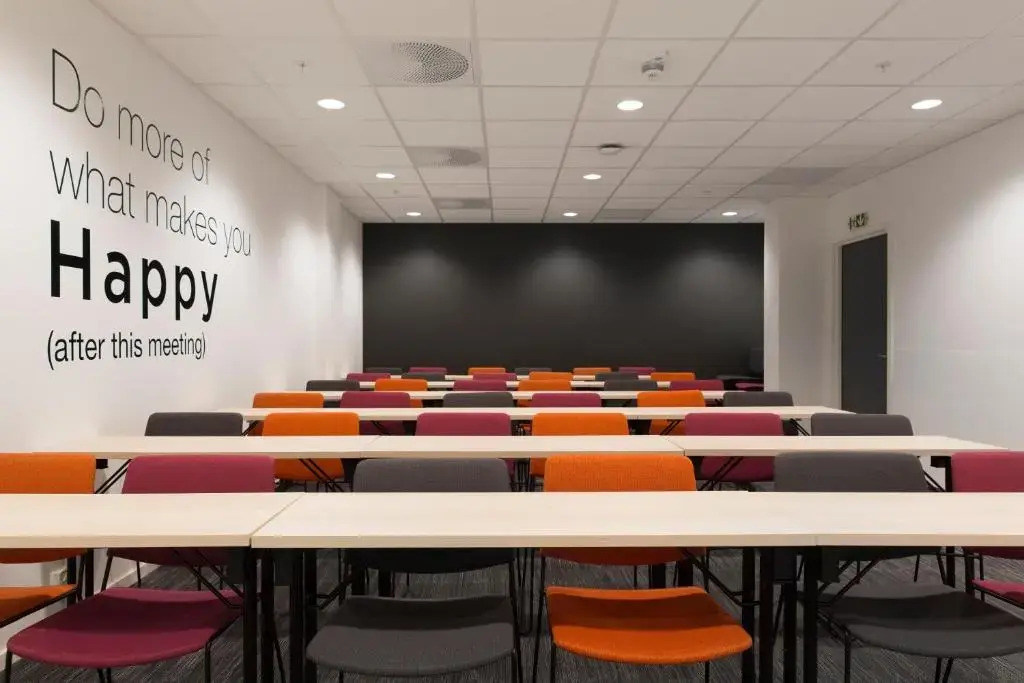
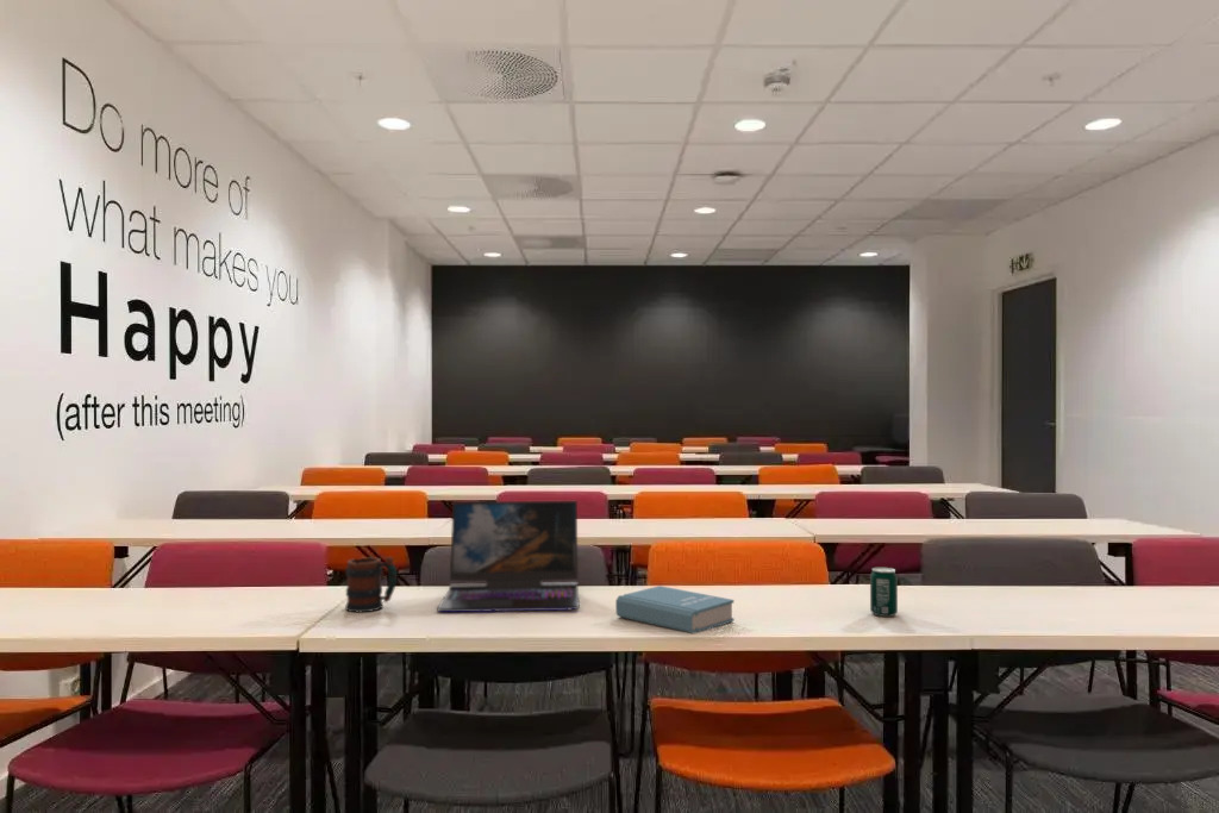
+ laptop [436,500,581,613]
+ beverage can [869,567,899,618]
+ book [614,584,734,634]
+ mug [344,556,398,613]
